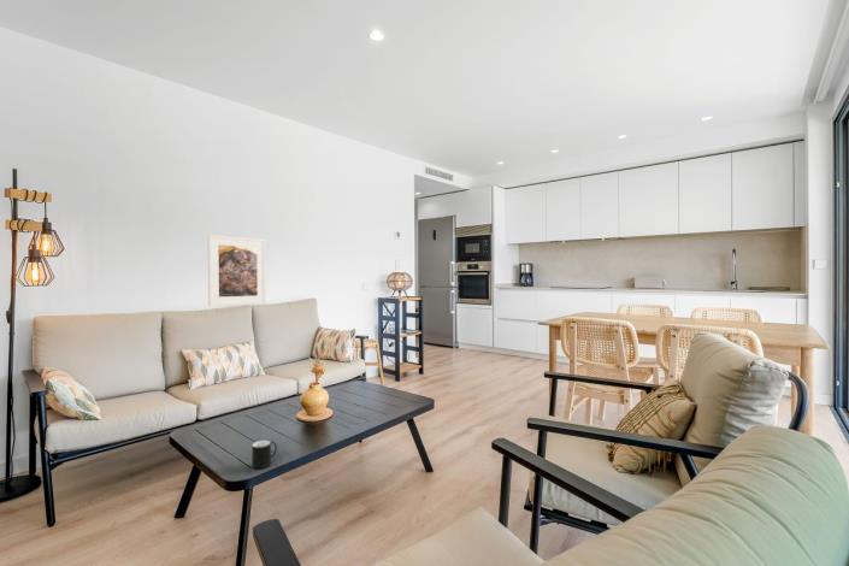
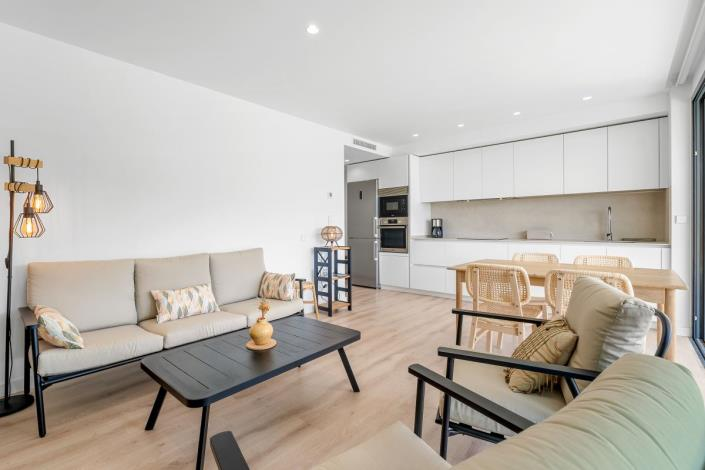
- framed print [207,234,267,308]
- cup [250,440,278,470]
